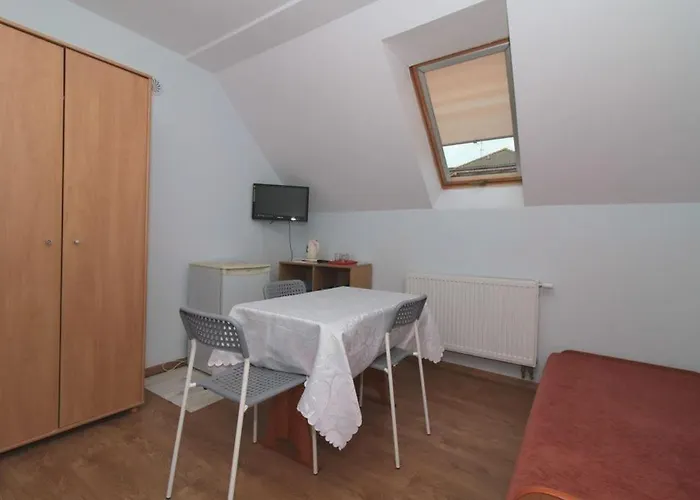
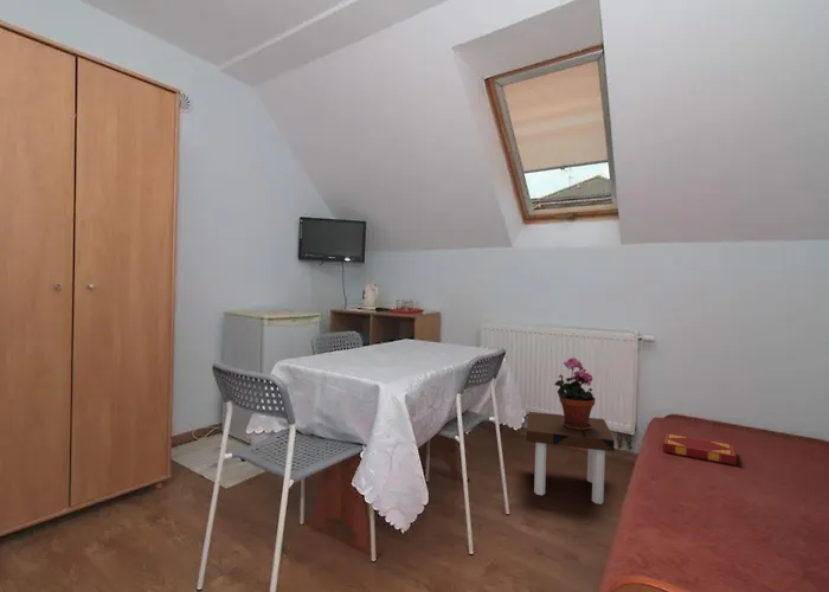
+ potted plant [553,356,597,431]
+ hardback book [662,432,738,466]
+ side table [526,411,616,506]
